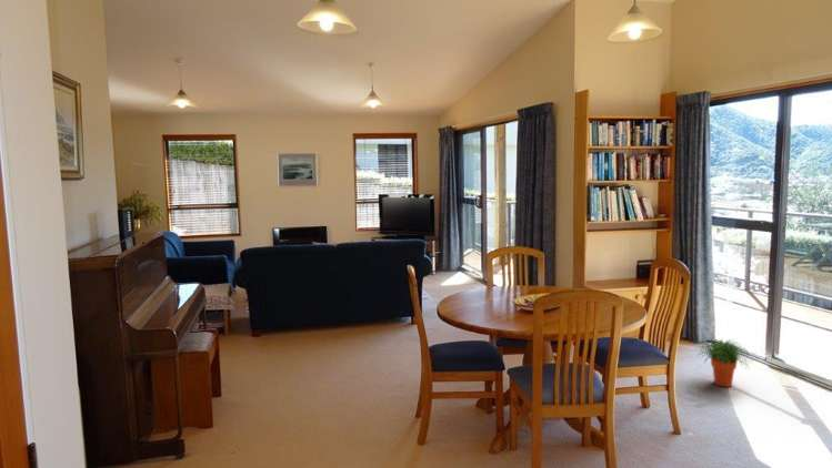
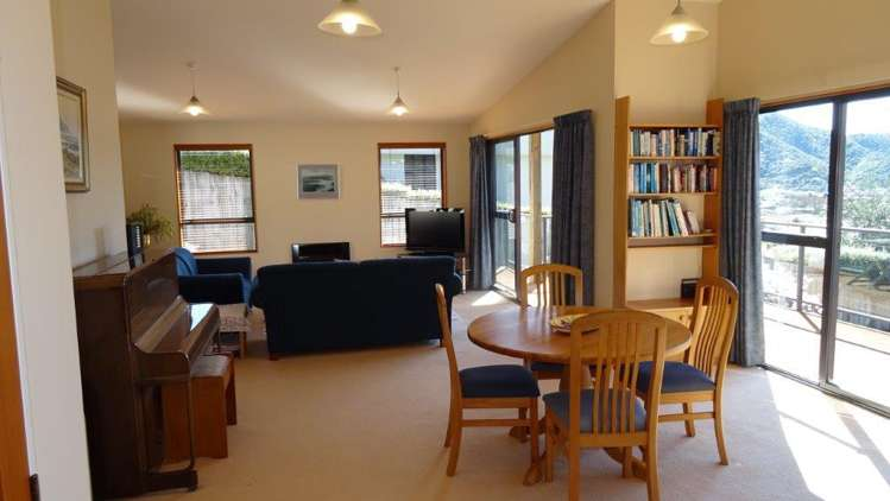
- potted plant [694,337,754,388]
